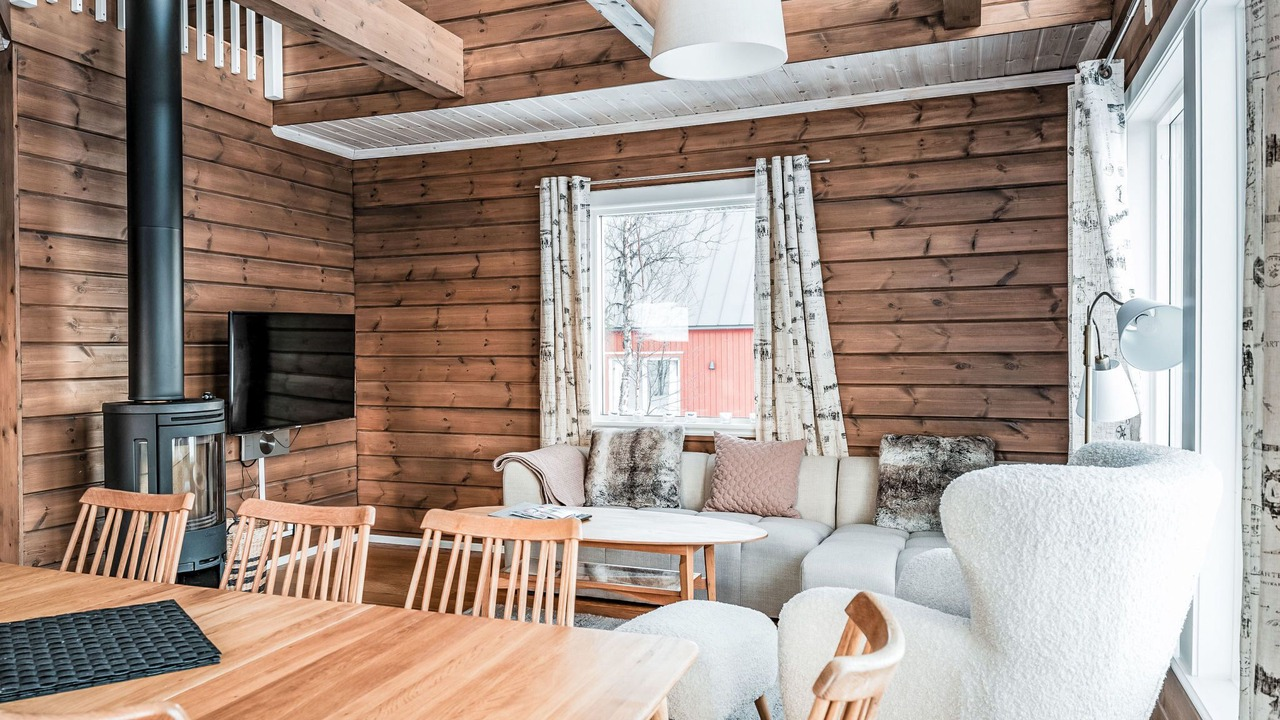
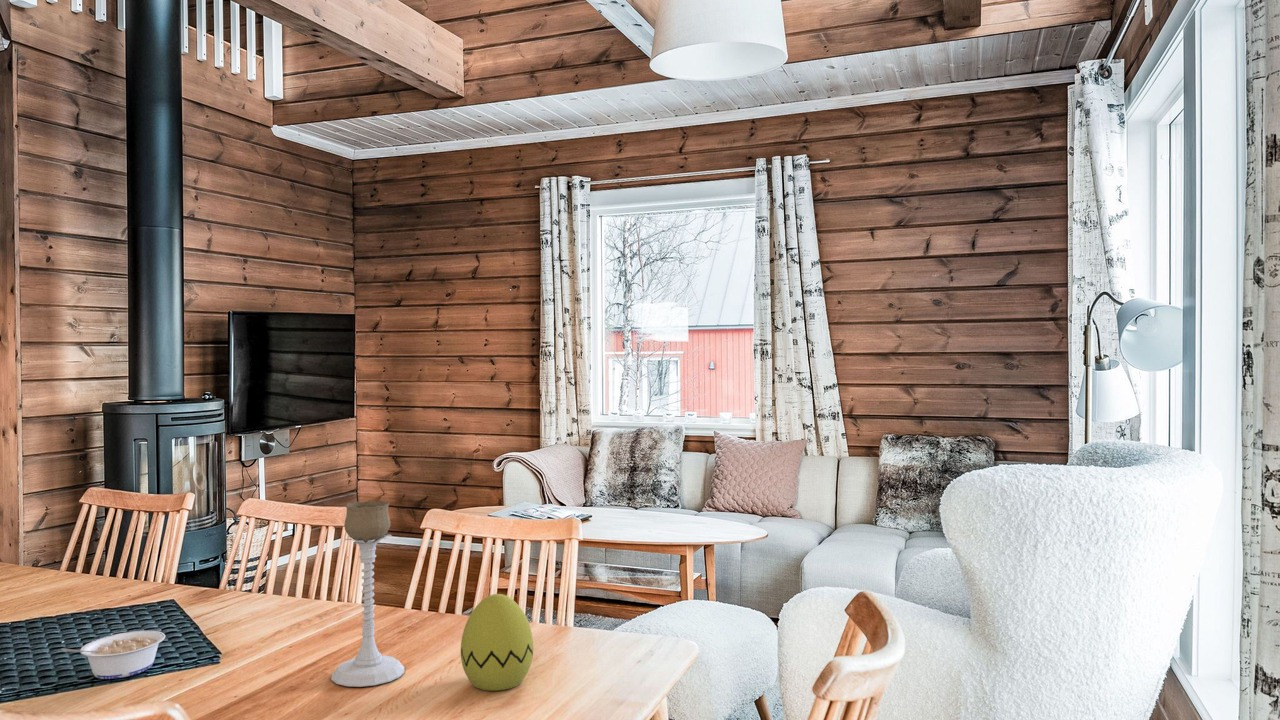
+ candle holder [330,499,405,688]
+ decorative egg [460,593,534,692]
+ legume [60,630,166,680]
